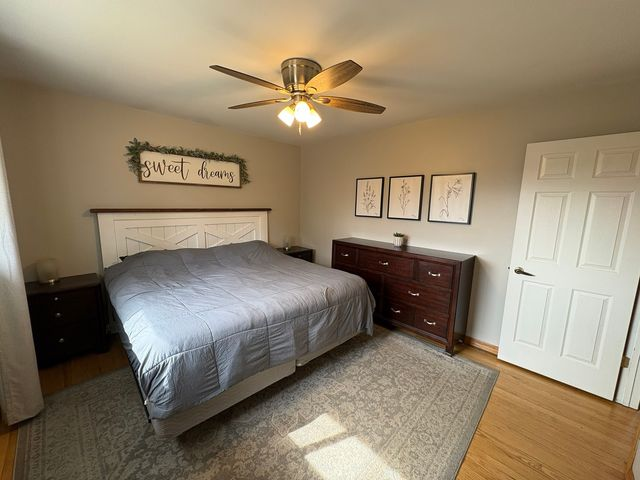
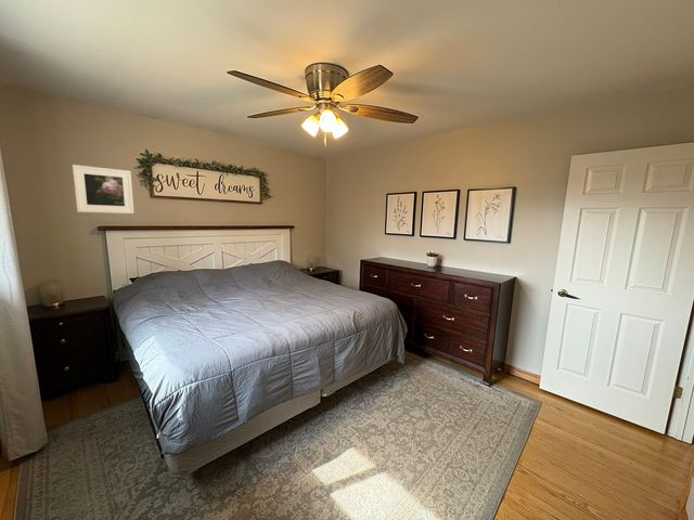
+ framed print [72,164,134,214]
